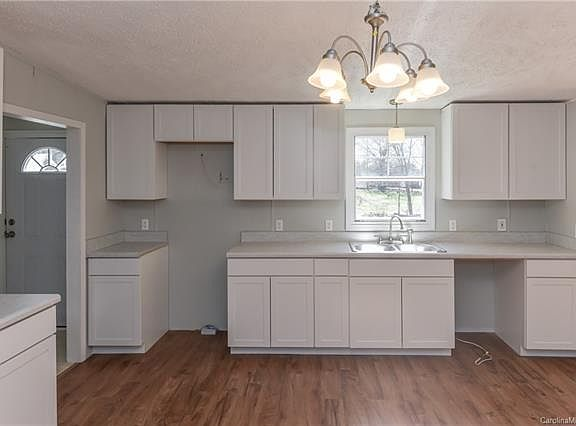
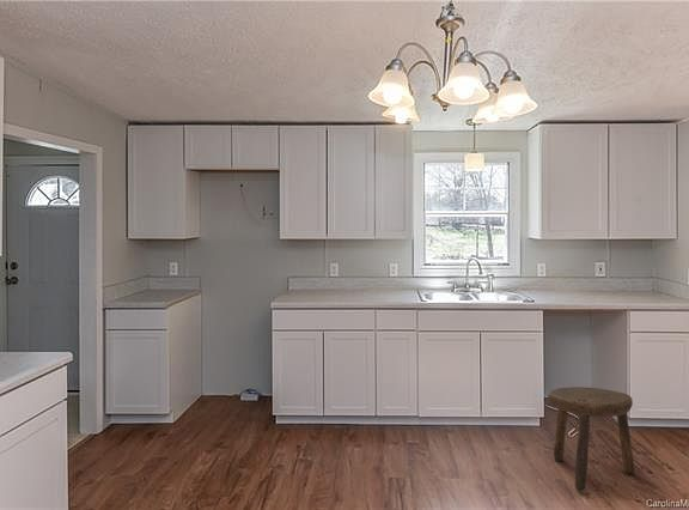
+ stool [547,385,636,492]
